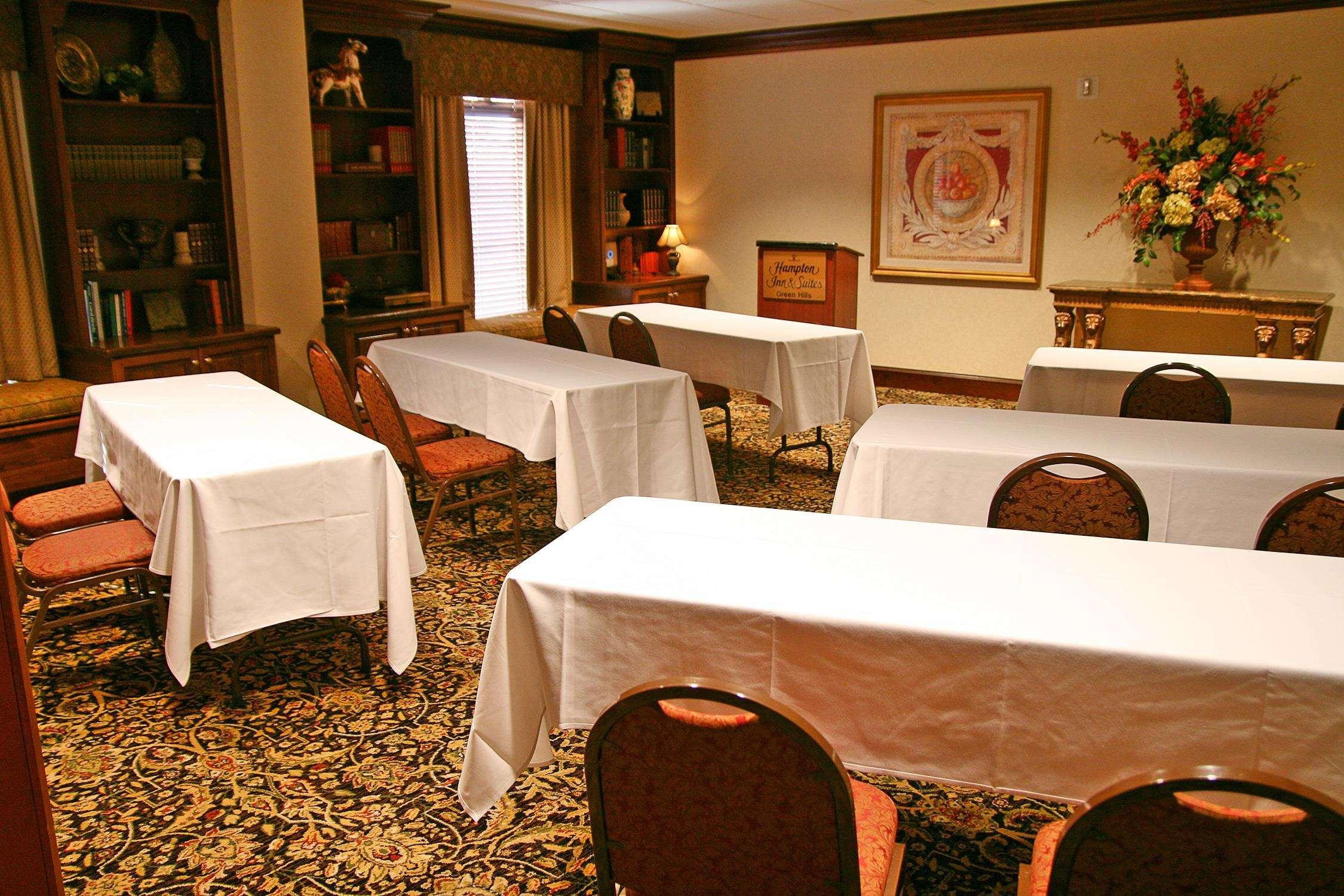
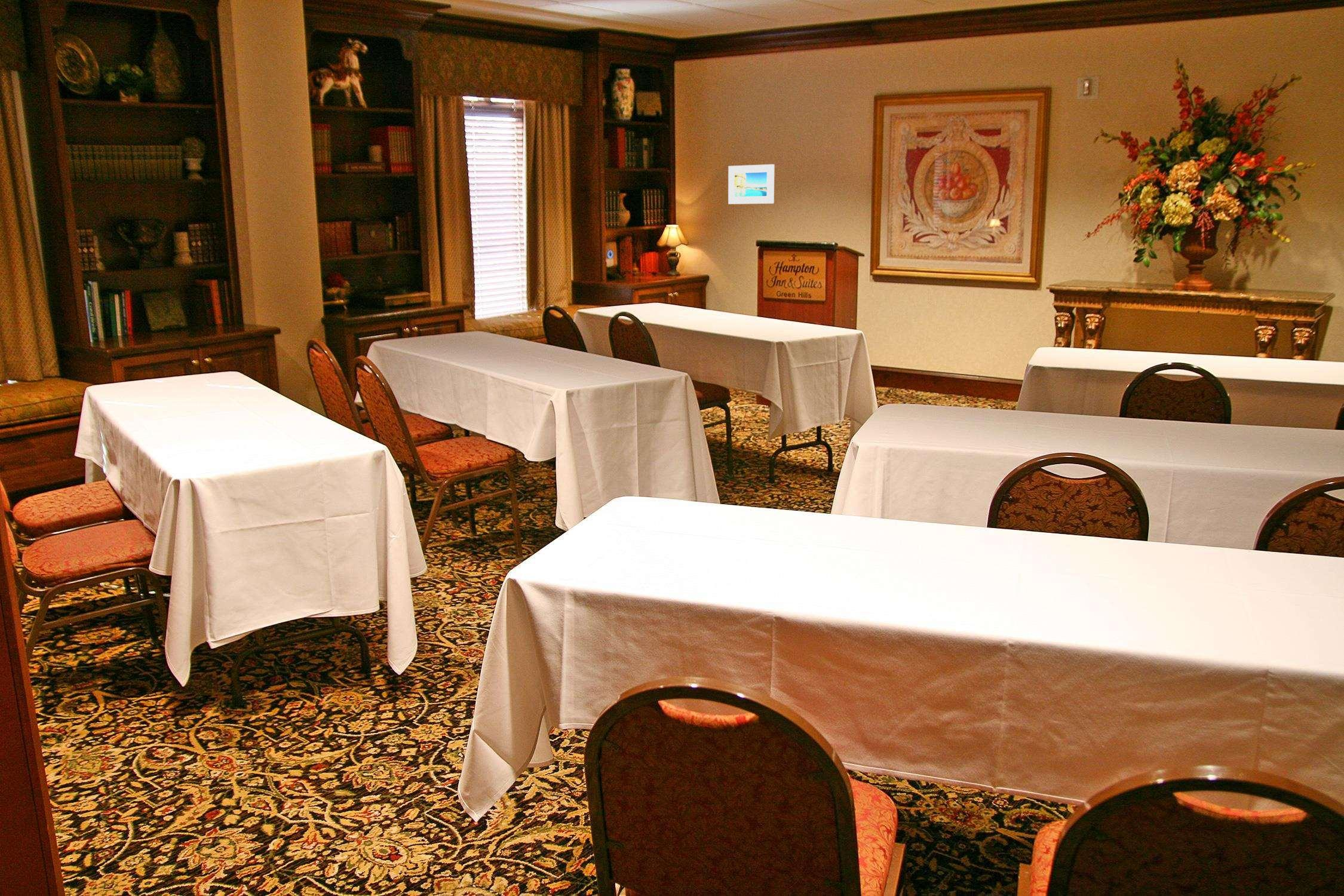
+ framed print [728,164,775,205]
